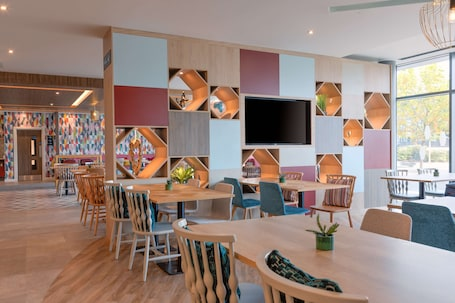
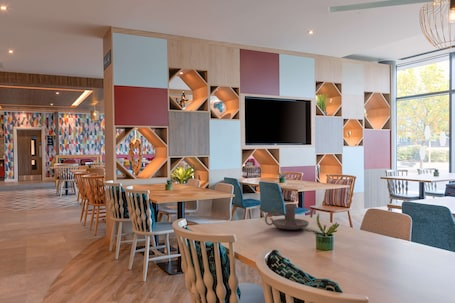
+ candle holder [264,203,310,231]
